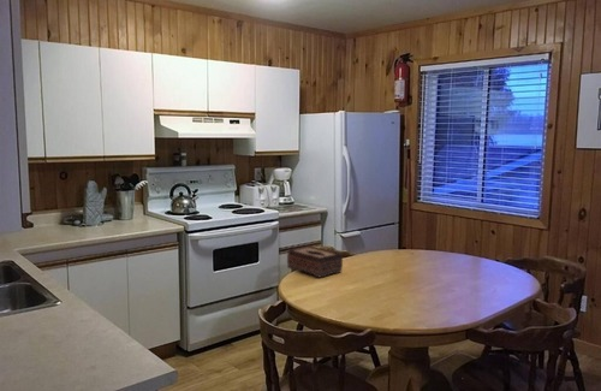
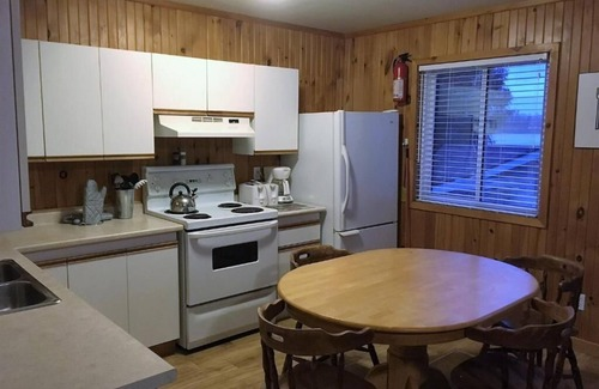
- tissue box [286,244,344,279]
